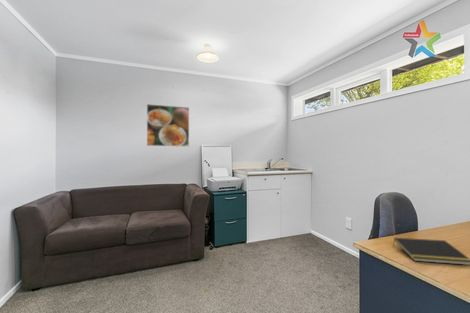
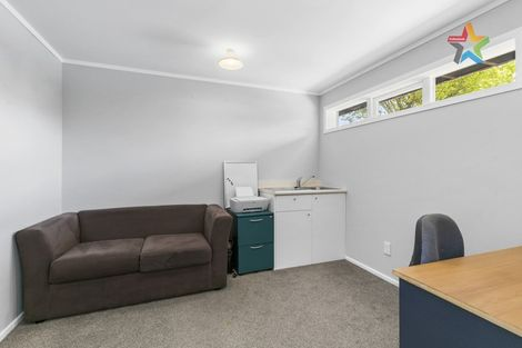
- notepad [392,237,470,266]
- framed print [146,103,190,148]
